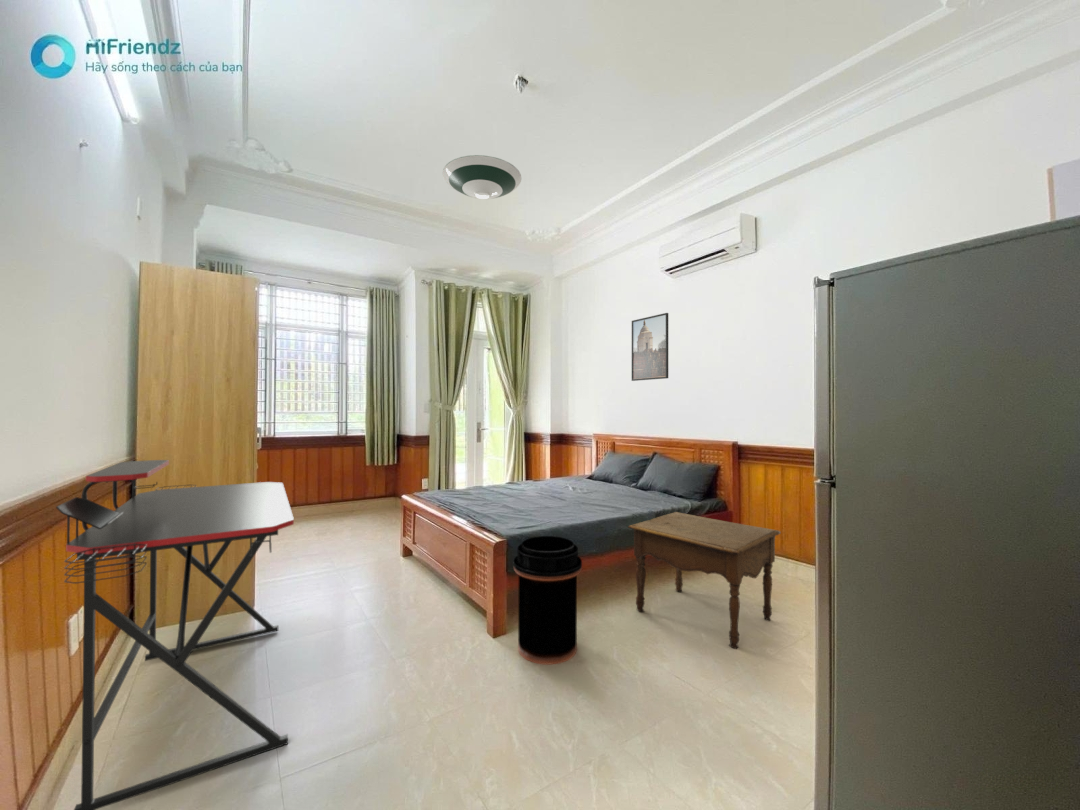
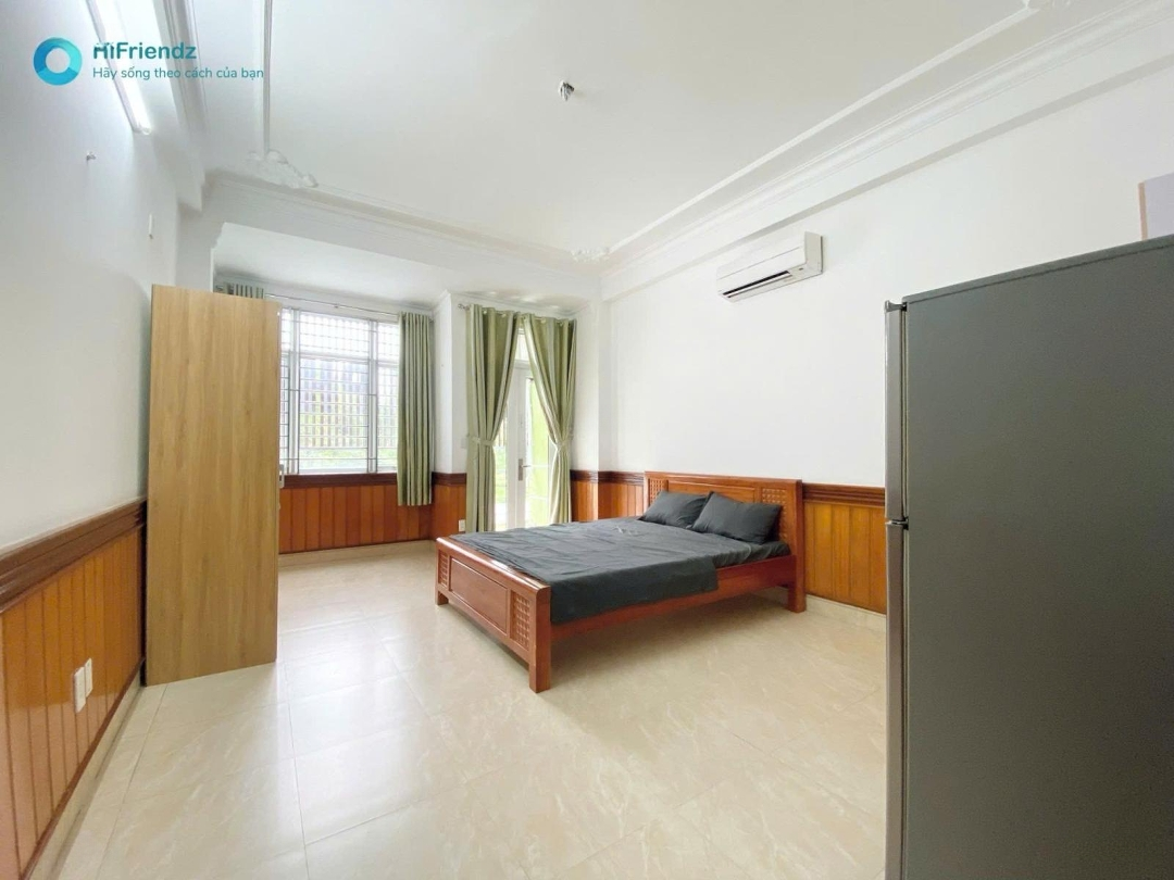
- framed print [631,312,669,382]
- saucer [442,154,522,200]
- side table [627,511,782,650]
- trash can [513,535,583,665]
- desk [55,459,295,810]
